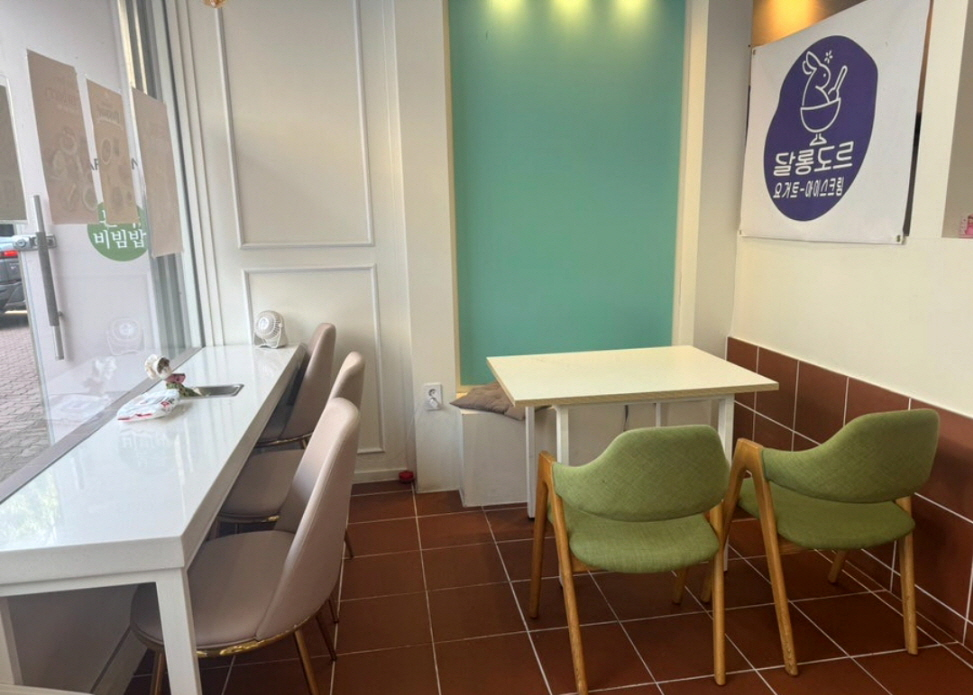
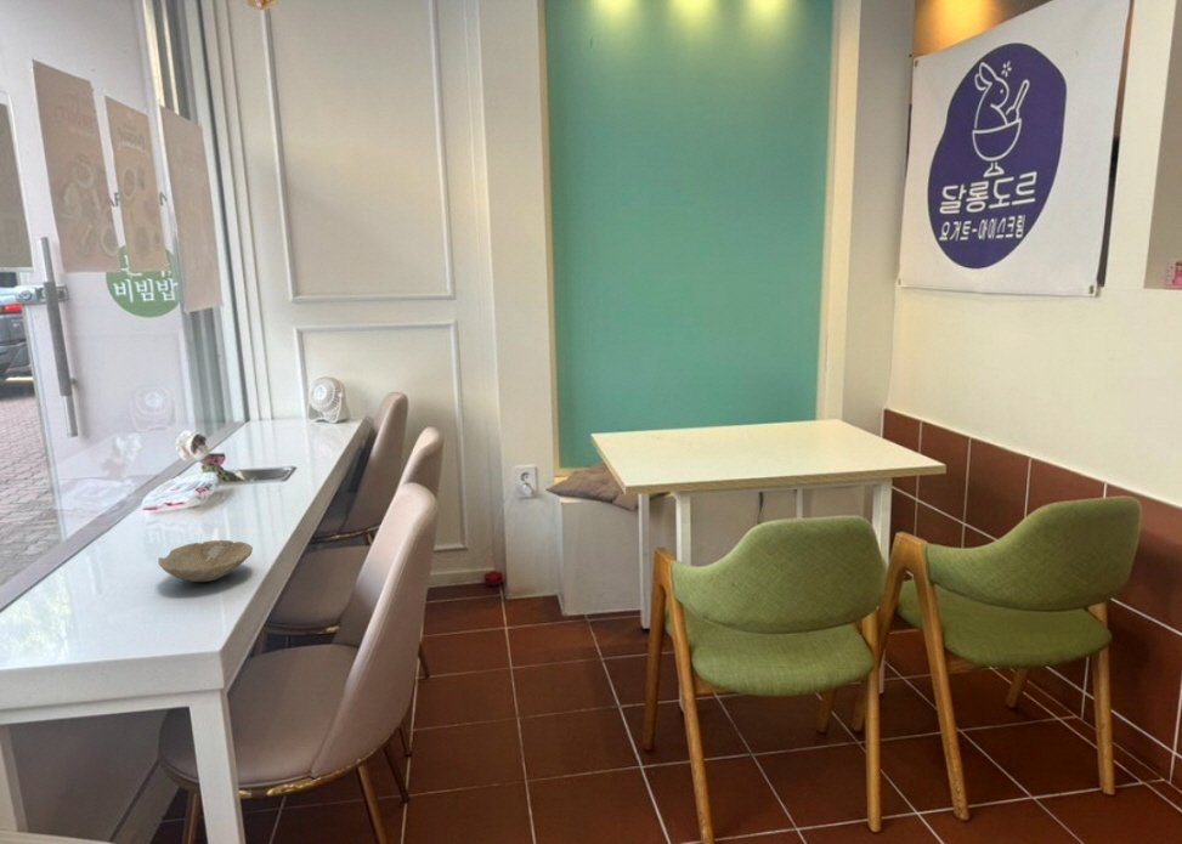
+ bowl [157,539,254,583]
